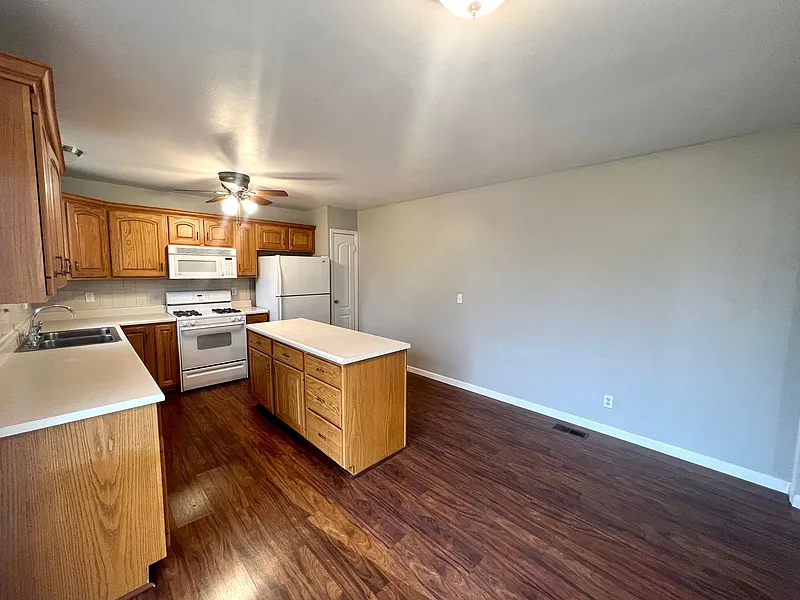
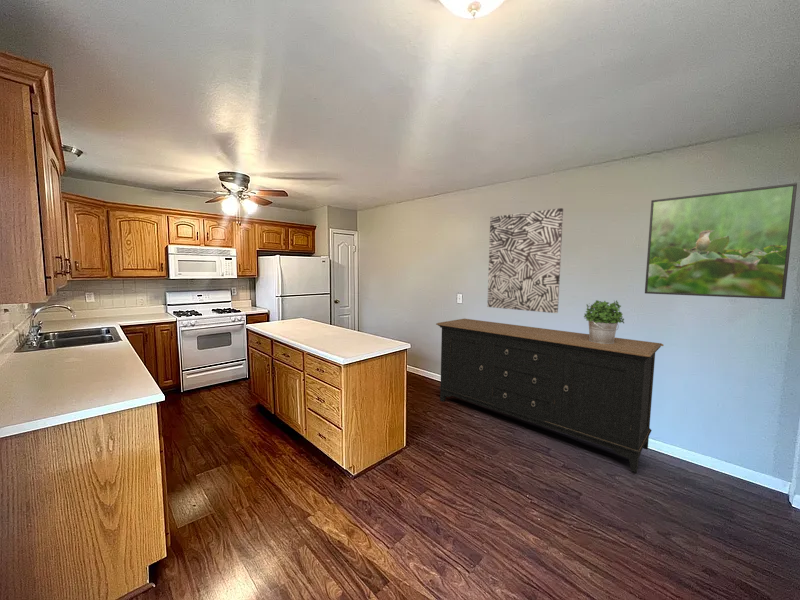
+ wall art [486,207,564,314]
+ sideboard [435,318,665,474]
+ potted plant [583,299,625,344]
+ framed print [644,182,798,300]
